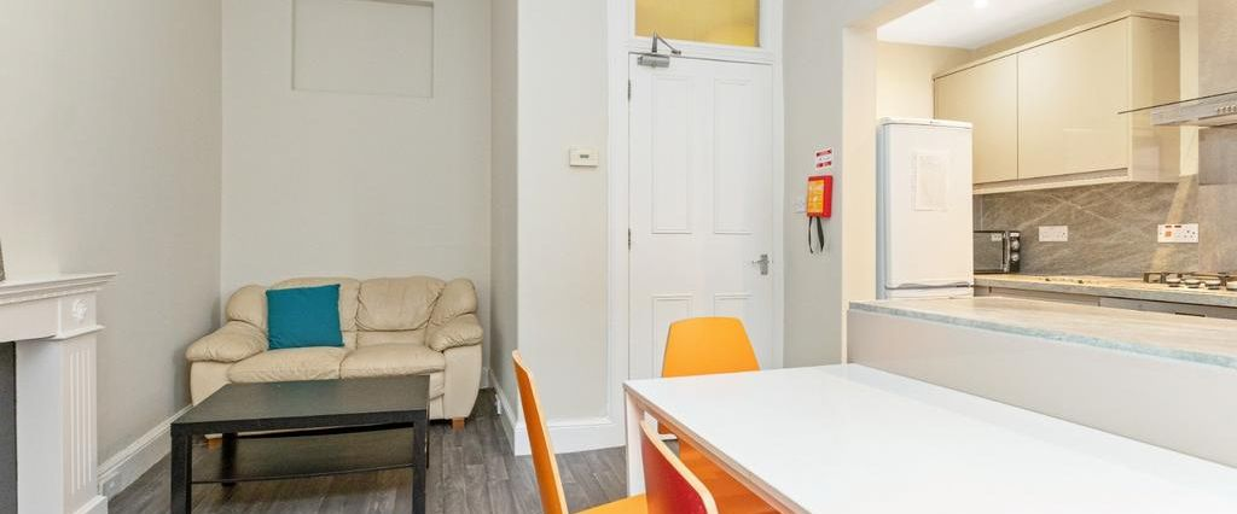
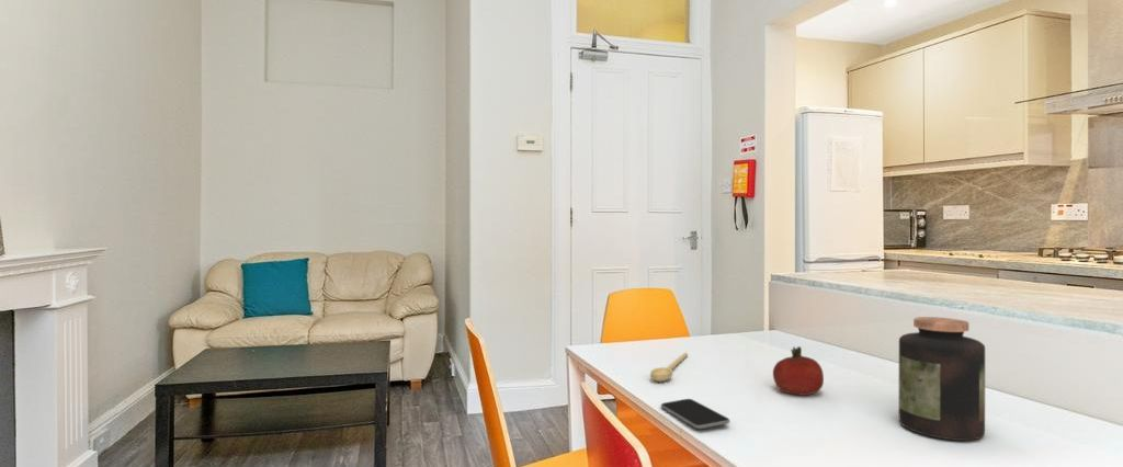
+ spoon [649,352,689,383]
+ smartphone [660,398,730,430]
+ jar [898,316,986,442]
+ fruit [772,345,825,397]
